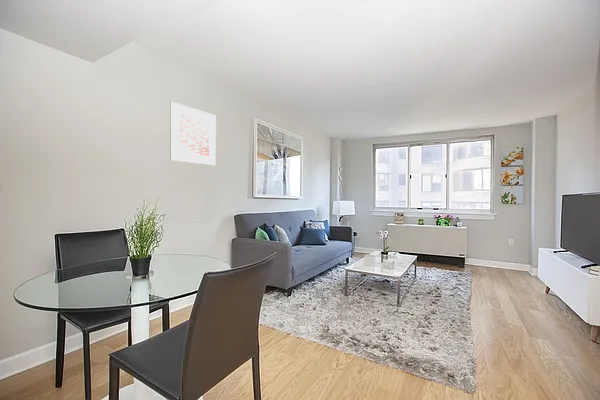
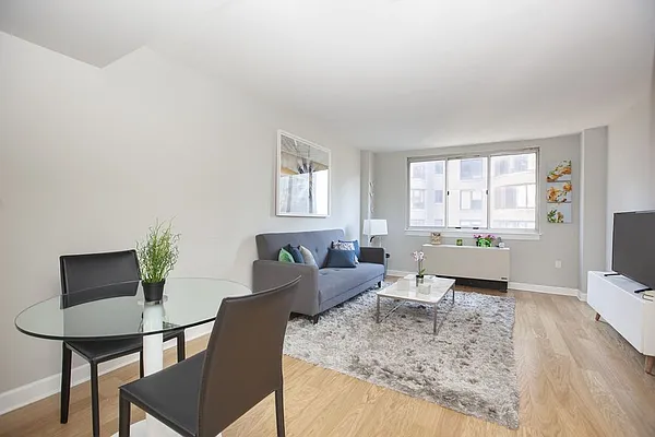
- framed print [169,101,217,166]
